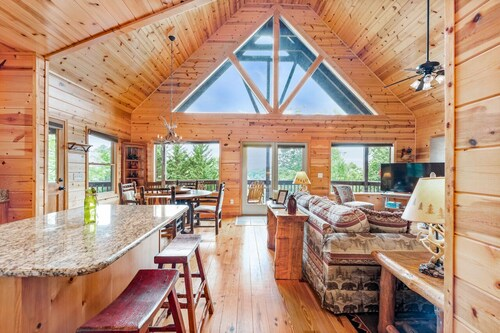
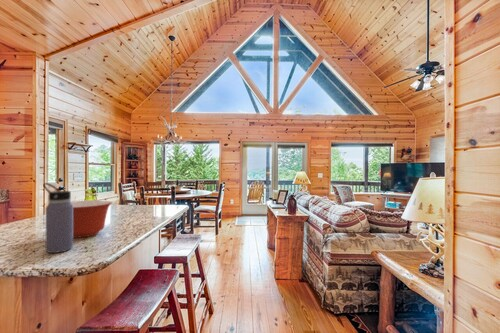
+ water bottle [42,182,74,254]
+ mixing bowl [71,199,113,239]
